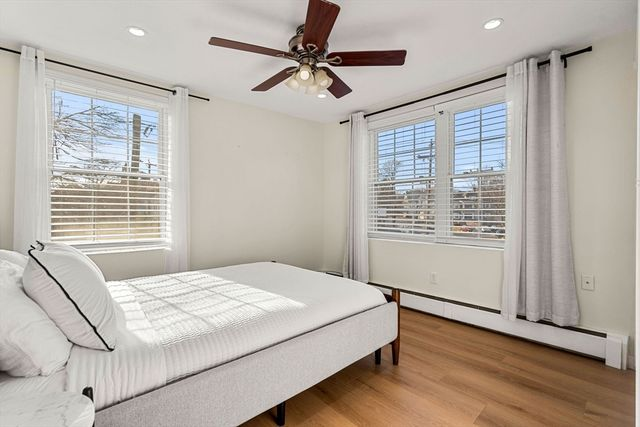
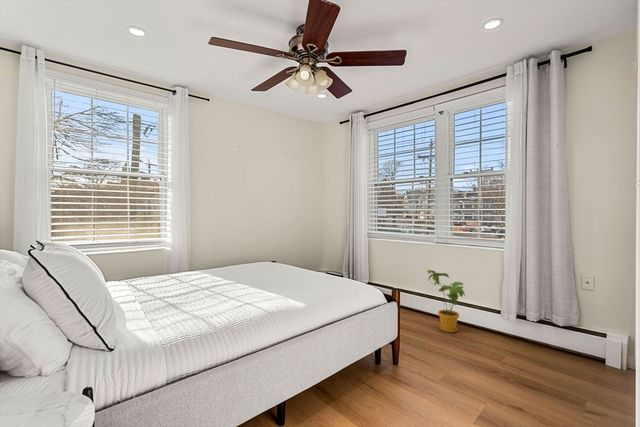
+ house plant [426,269,467,333]
